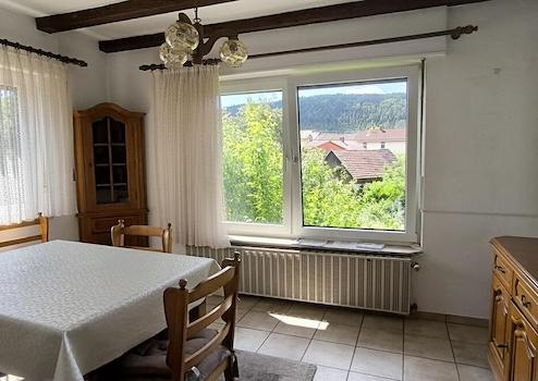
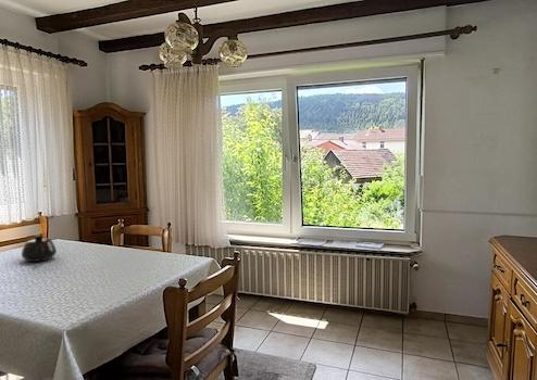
+ teapot [21,233,58,263]
